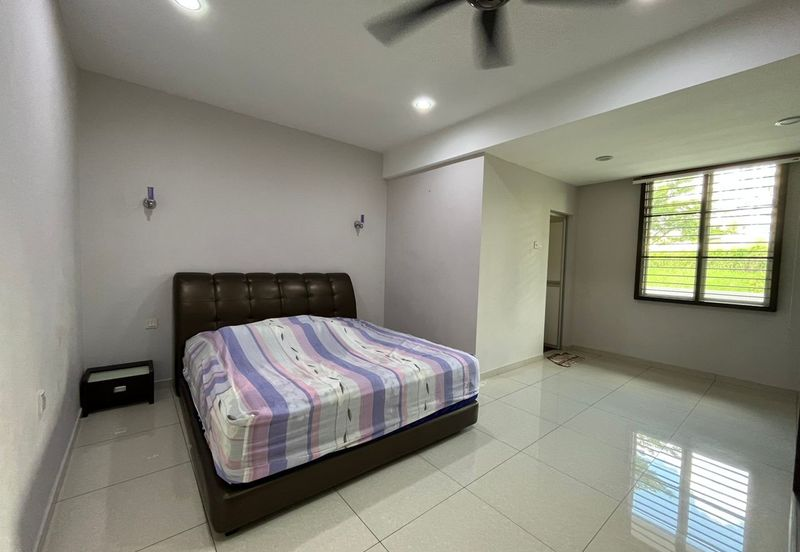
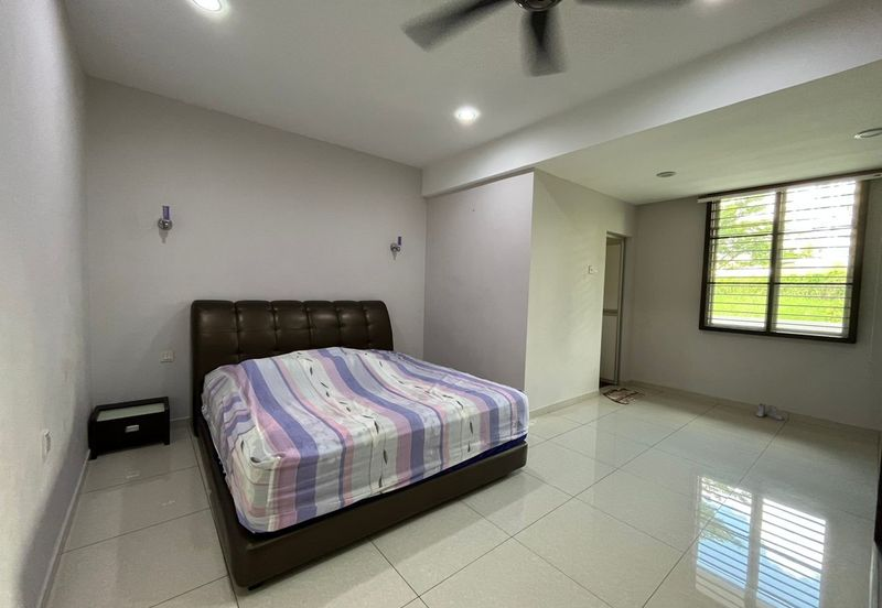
+ boots [752,402,784,422]
